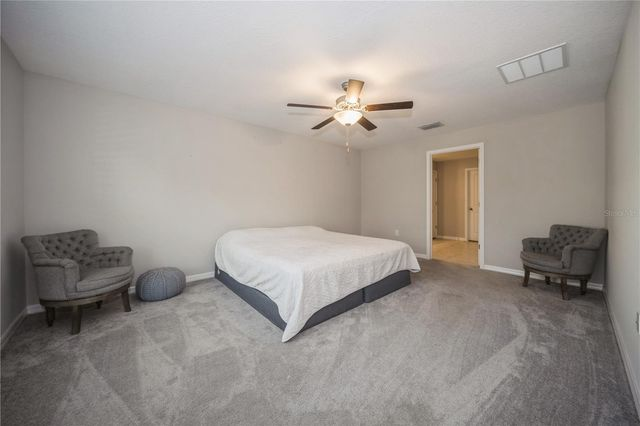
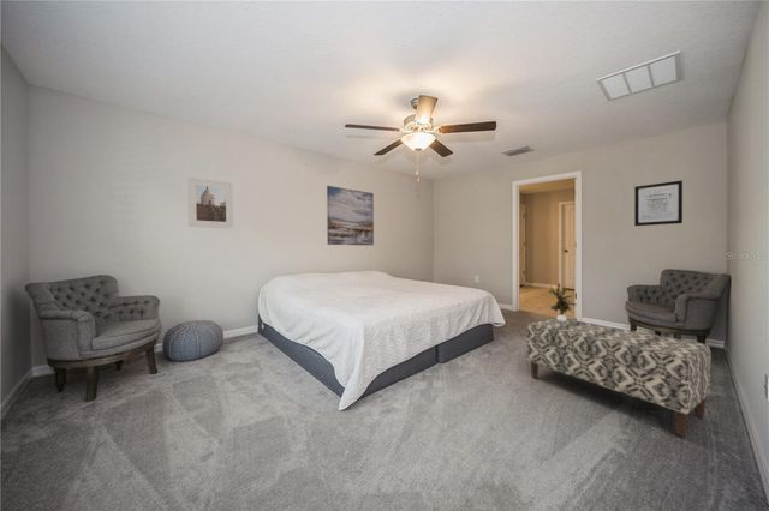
+ wall art [326,185,375,246]
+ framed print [187,176,234,229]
+ bench [526,317,713,438]
+ wall art [633,179,684,227]
+ potted plant [548,282,578,323]
